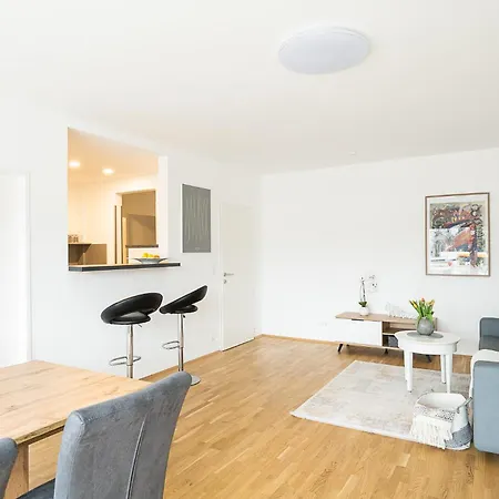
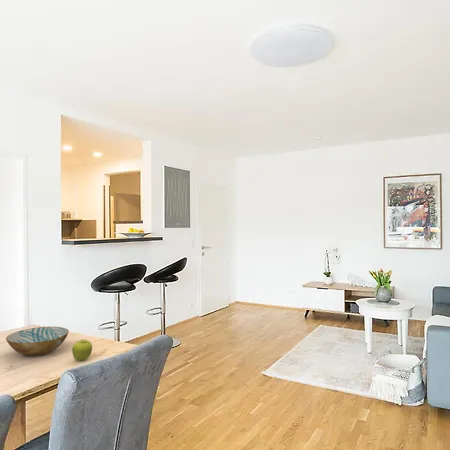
+ bowl [5,326,70,357]
+ fruit [71,339,93,361]
